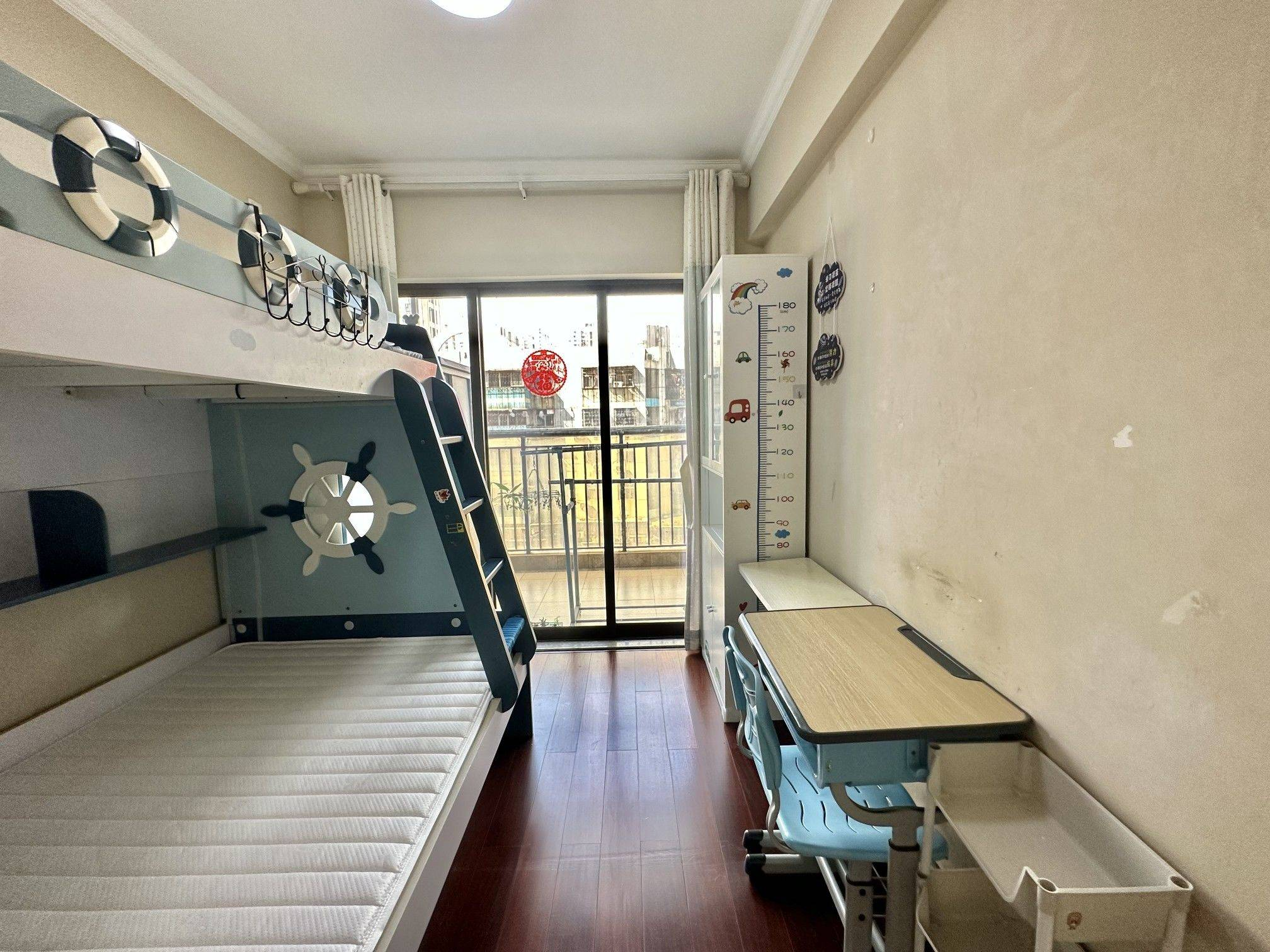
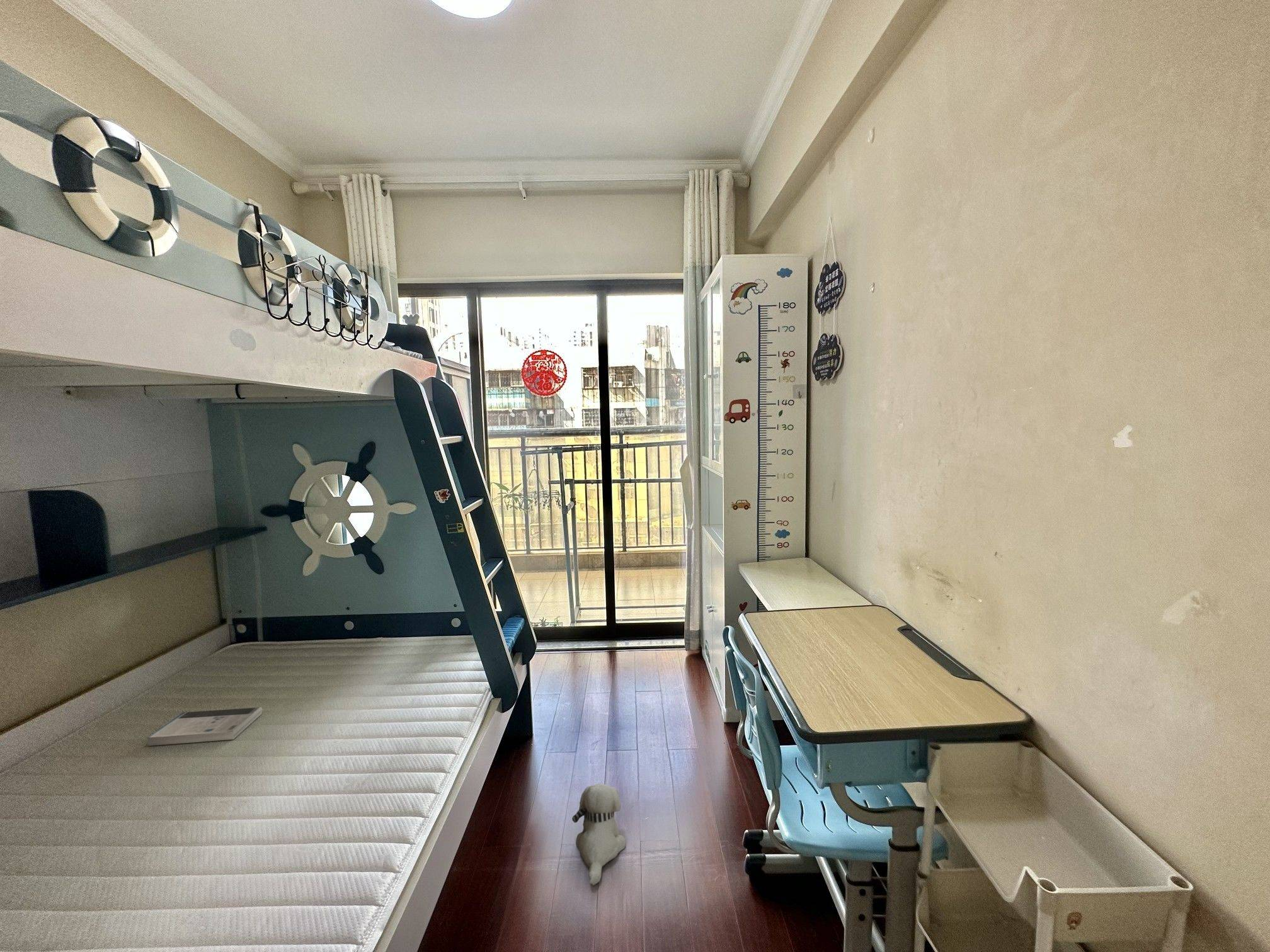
+ book [147,706,263,747]
+ plush toy [571,783,626,886]
